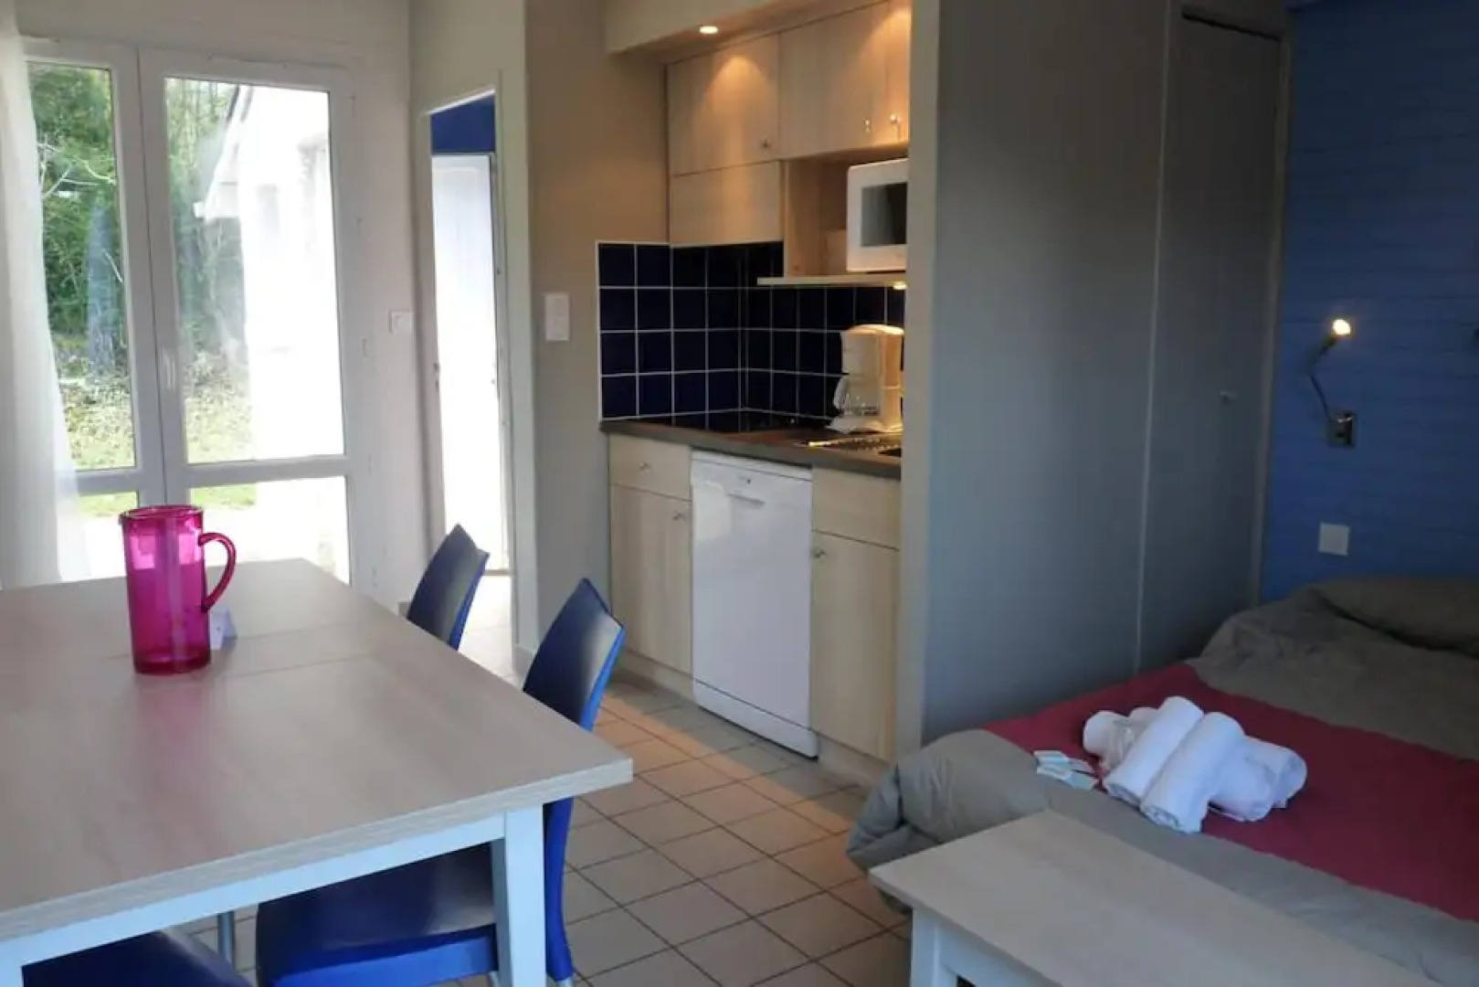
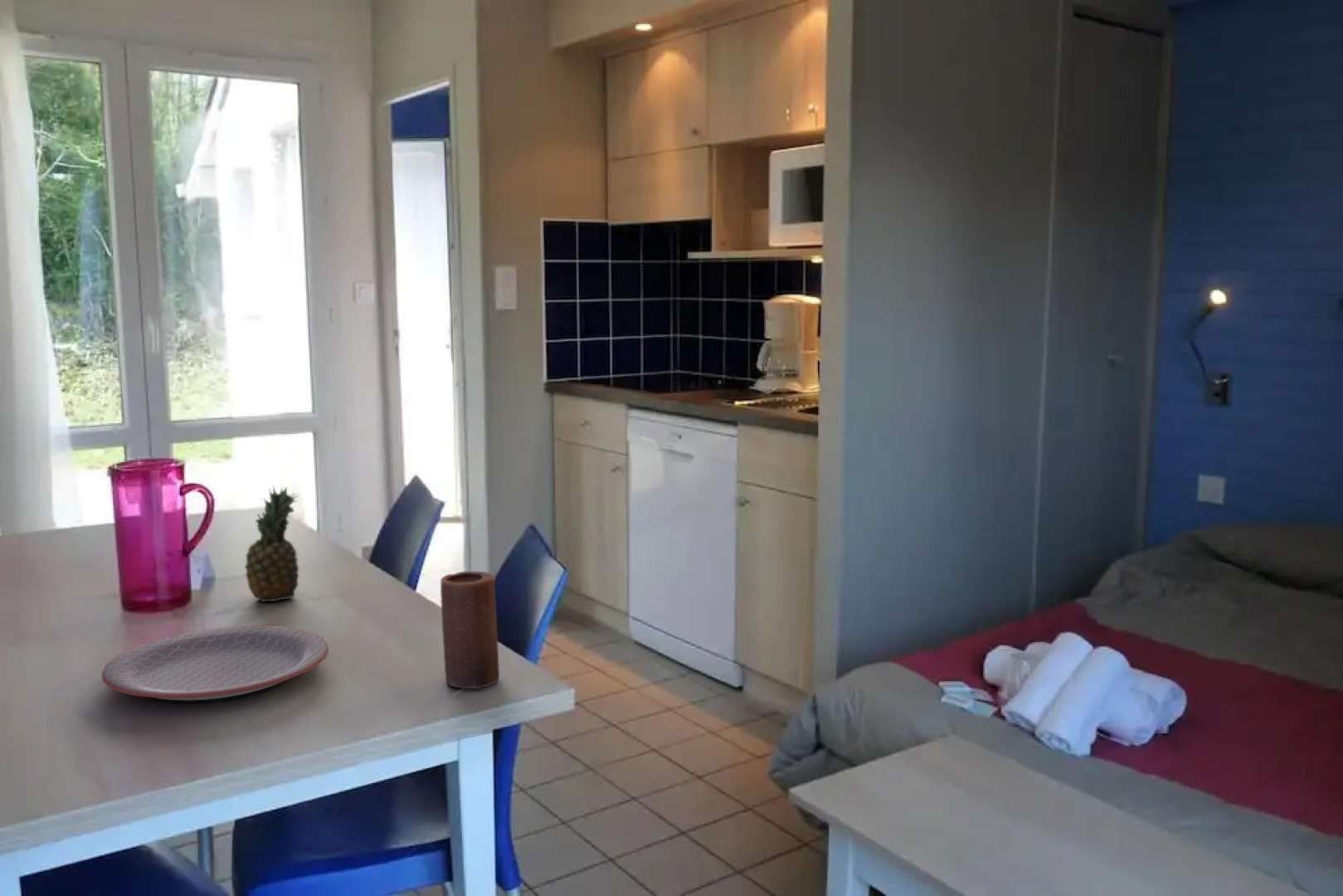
+ plate [101,625,329,701]
+ fruit [244,486,299,602]
+ candle [440,570,500,689]
